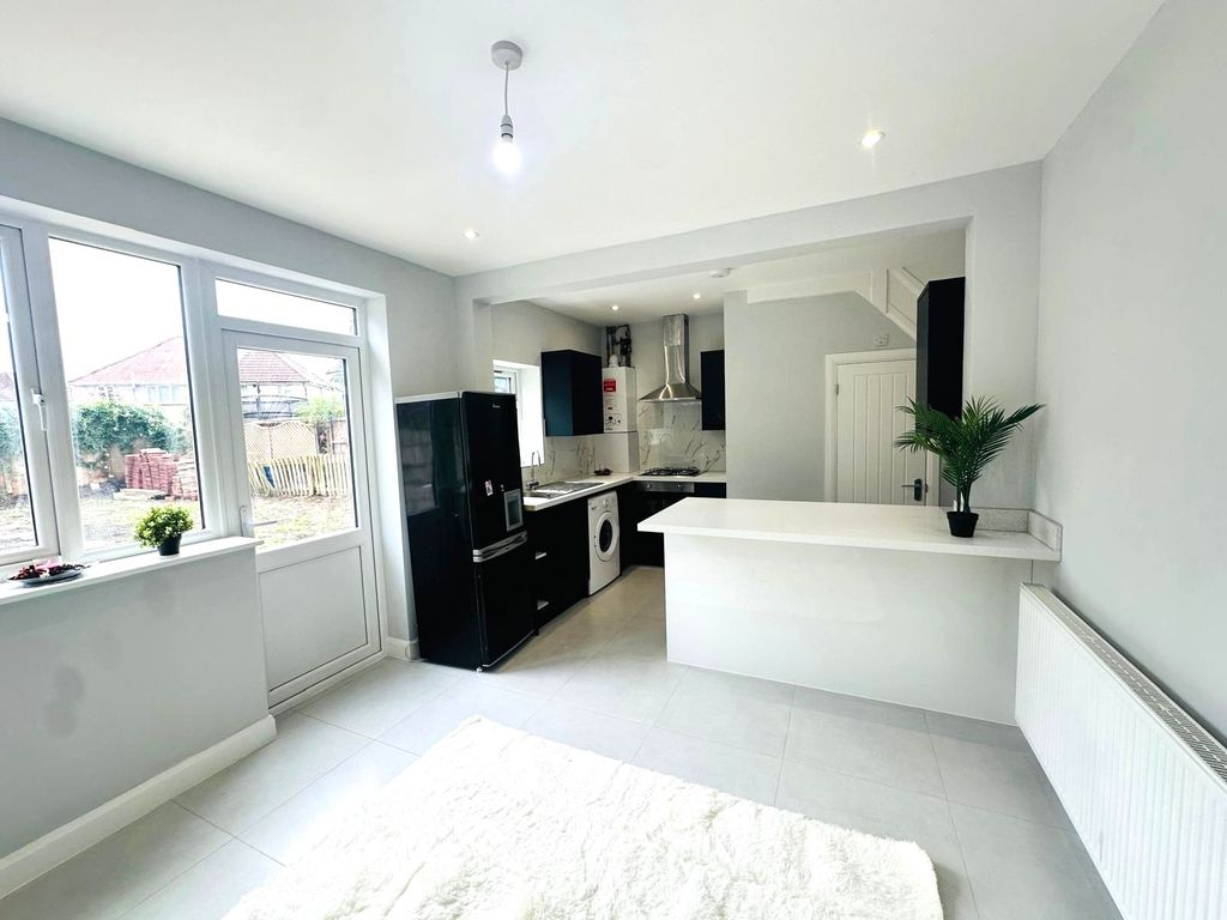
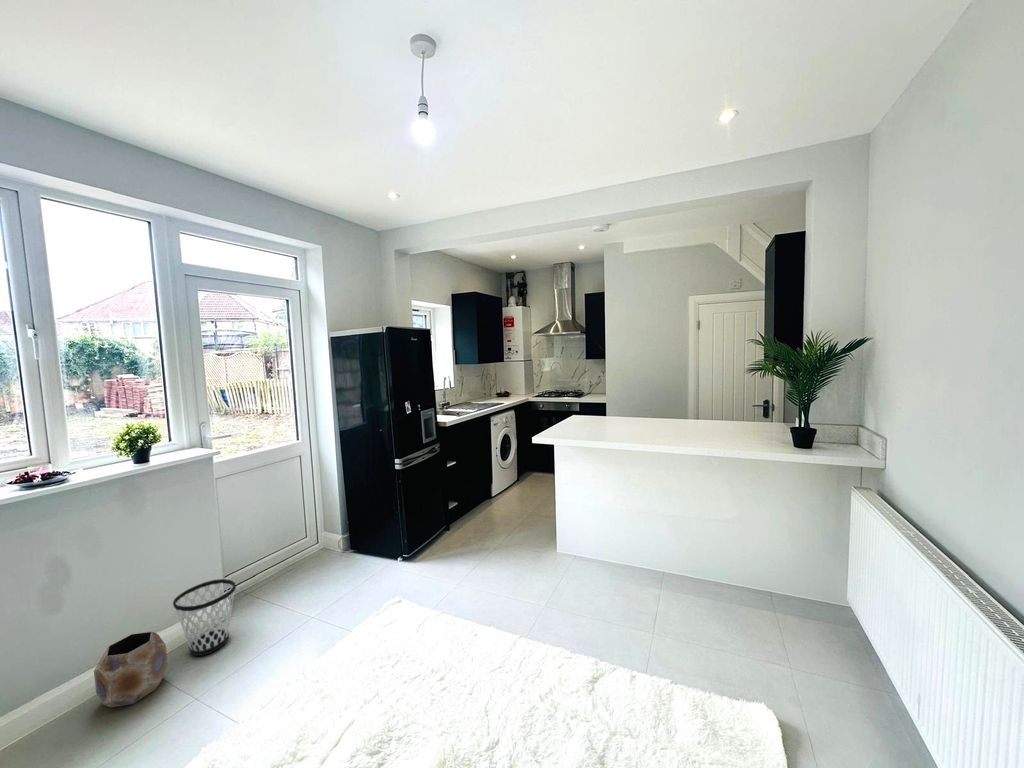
+ planter [93,631,169,708]
+ wastebasket [172,578,237,657]
